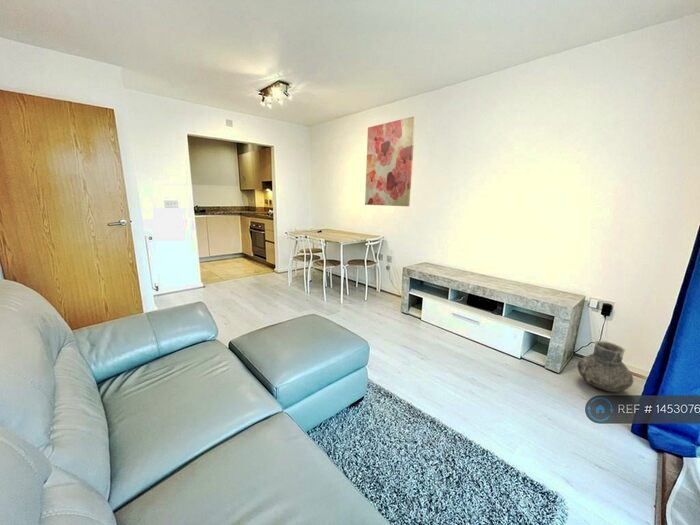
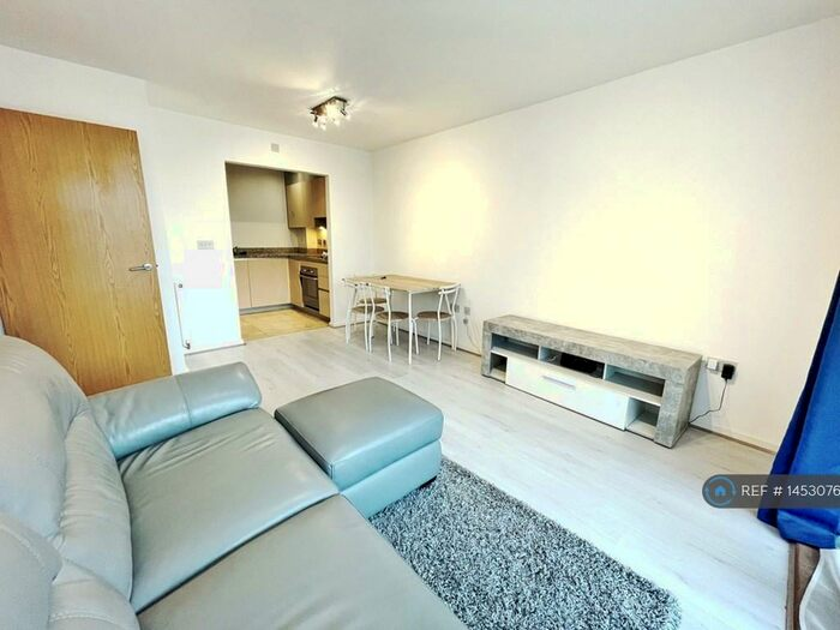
- vase [576,340,634,393]
- wall art [364,116,416,207]
